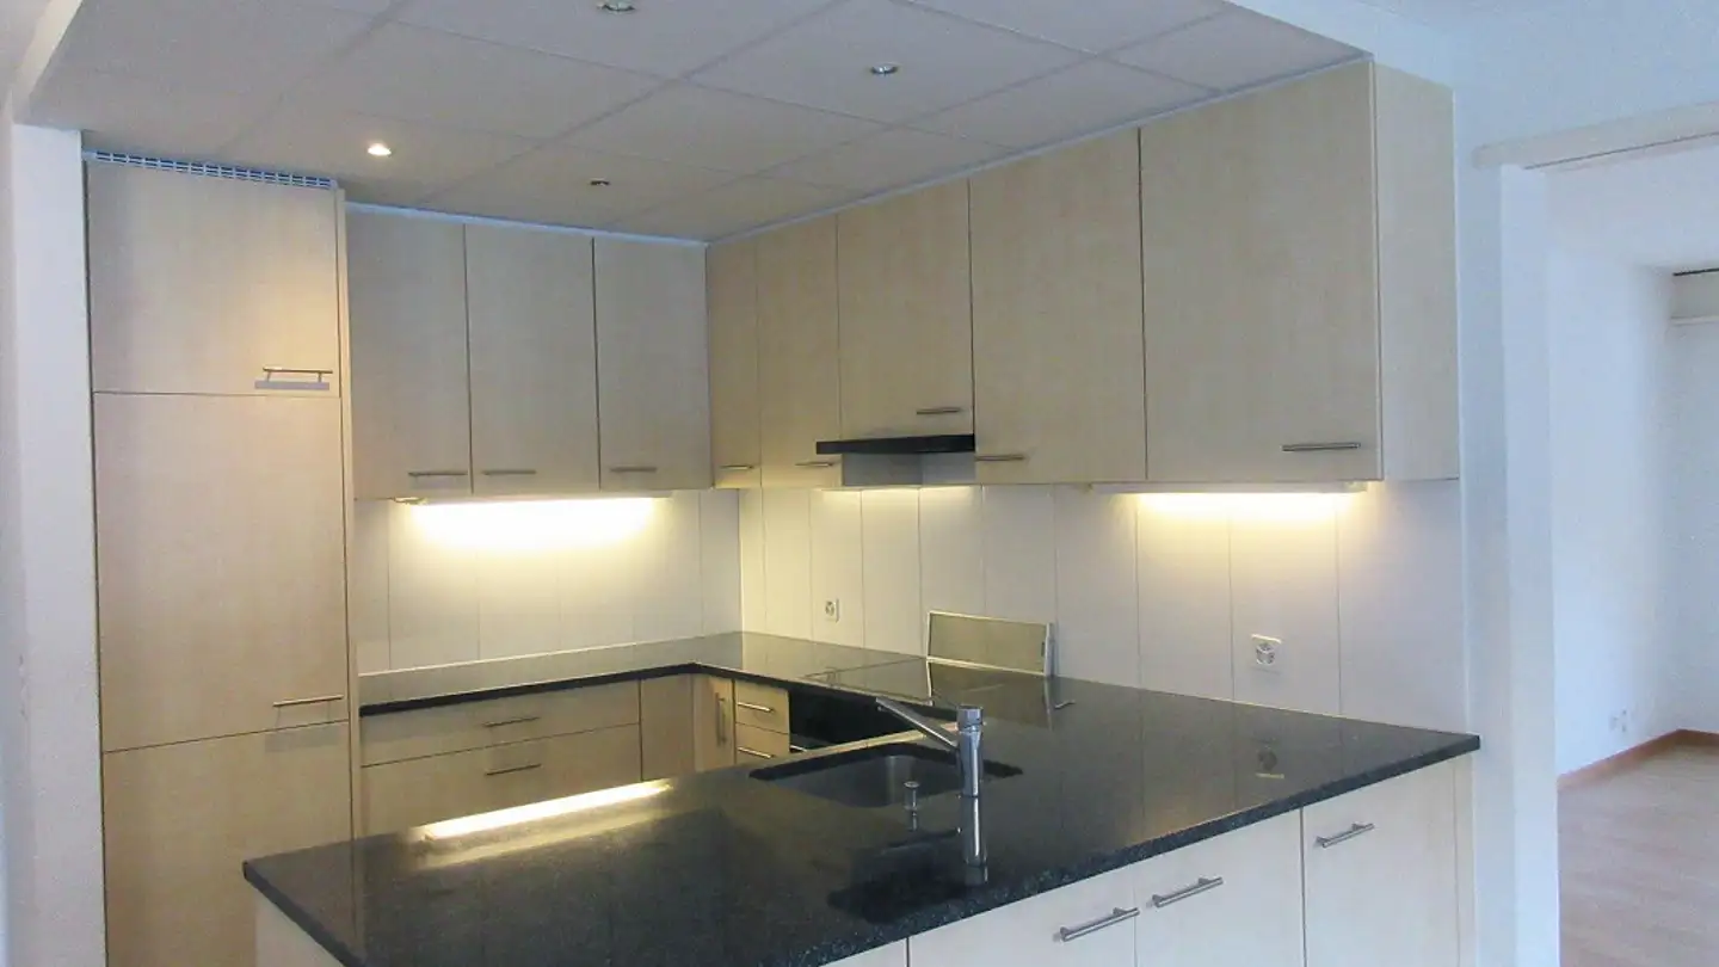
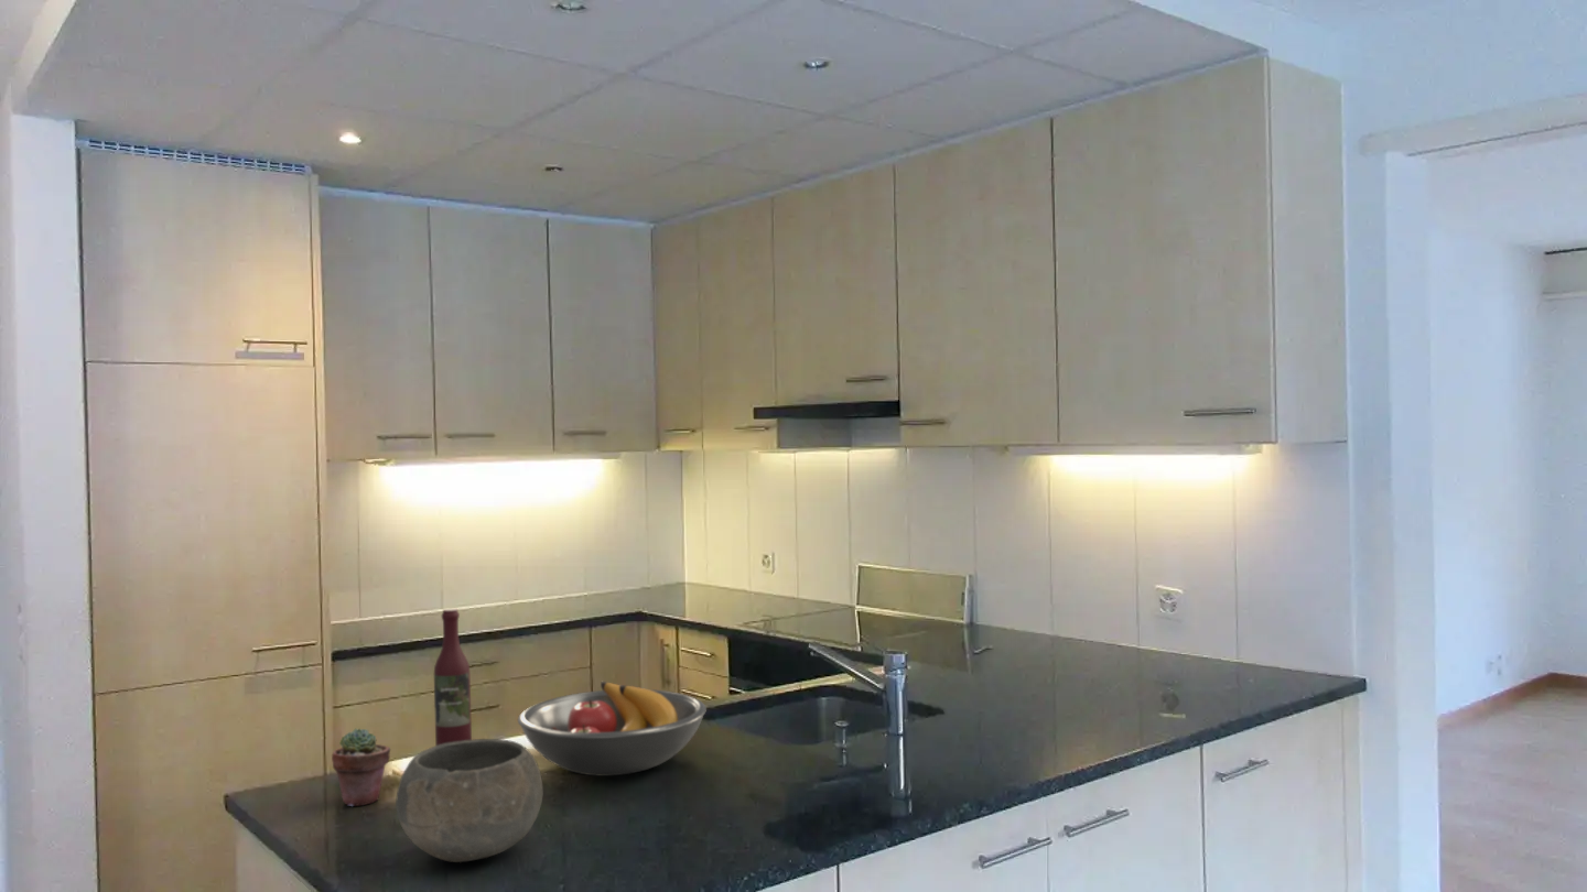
+ fruit bowl [517,681,708,776]
+ bowl [395,738,543,863]
+ wine bottle [433,608,473,746]
+ potted succulent [331,728,391,807]
